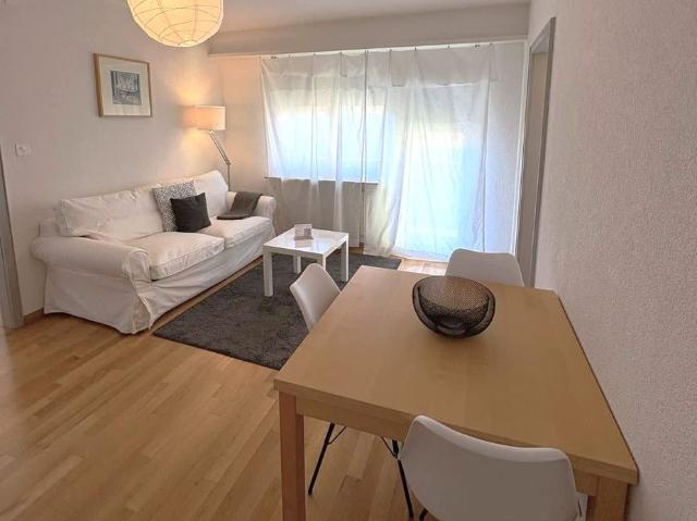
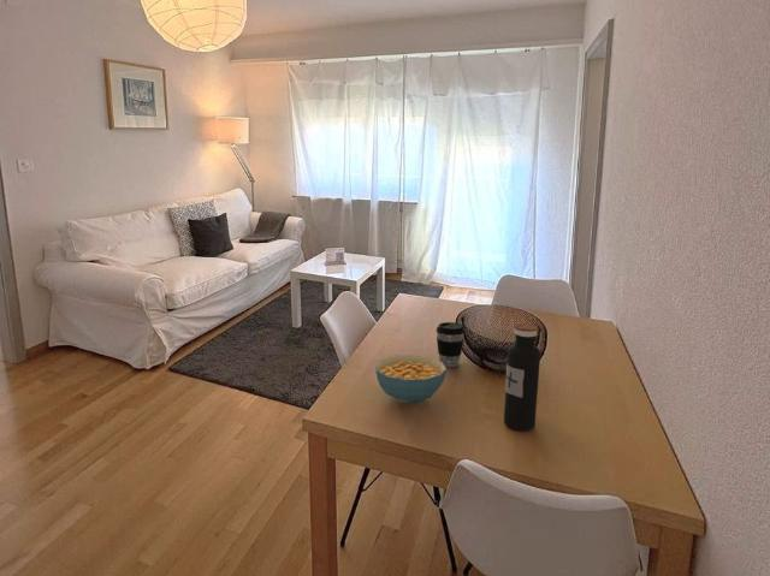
+ cereal bowl [374,354,448,405]
+ water bottle [503,322,541,432]
+ coffee cup [436,321,467,368]
